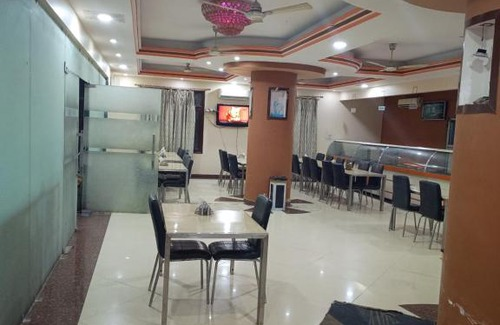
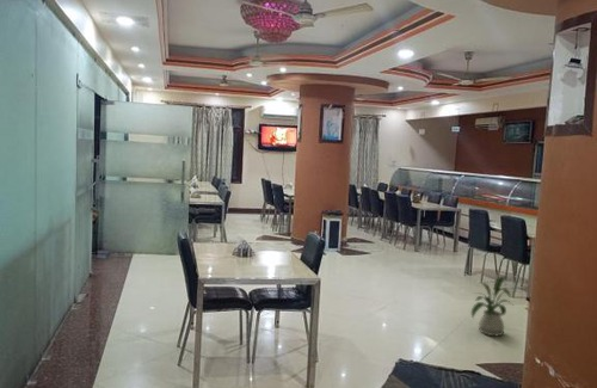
+ house plant [470,275,513,337]
